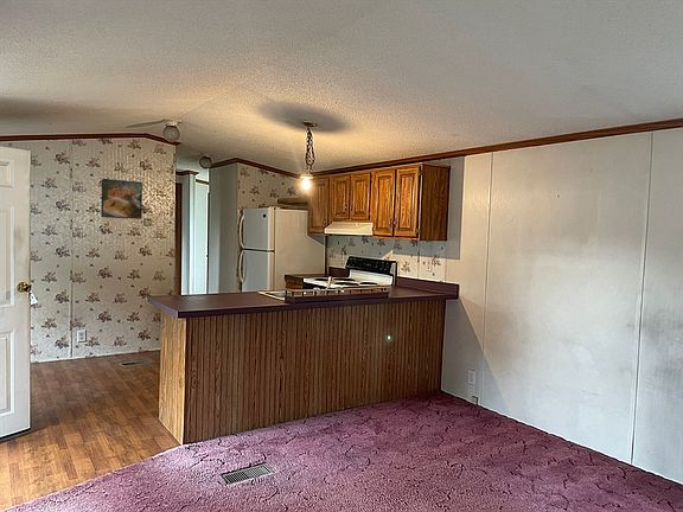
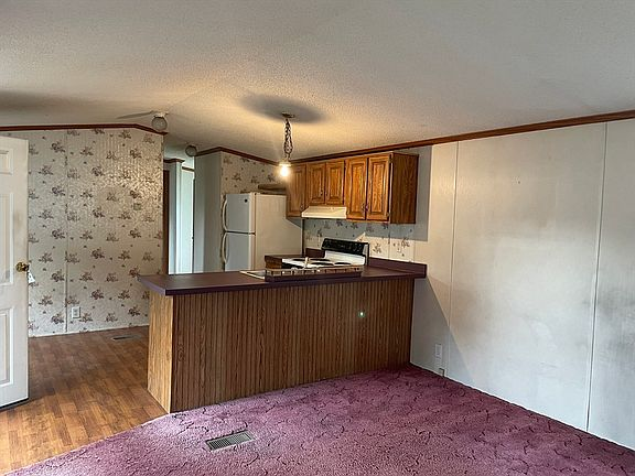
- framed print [100,178,143,220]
